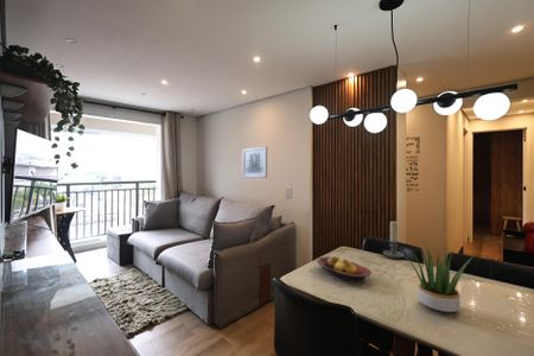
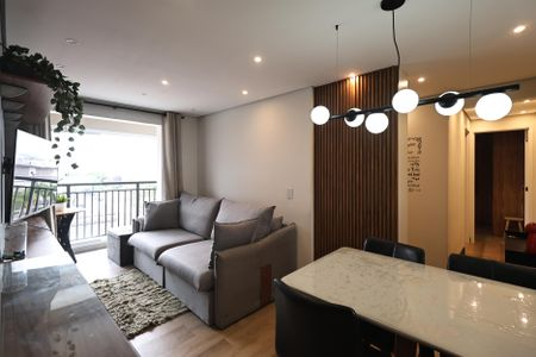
- candle holder [382,221,409,260]
- potted plant [407,244,475,314]
- wall art [242,146,268,179]
- fruit bowl [316,255,373,282]
